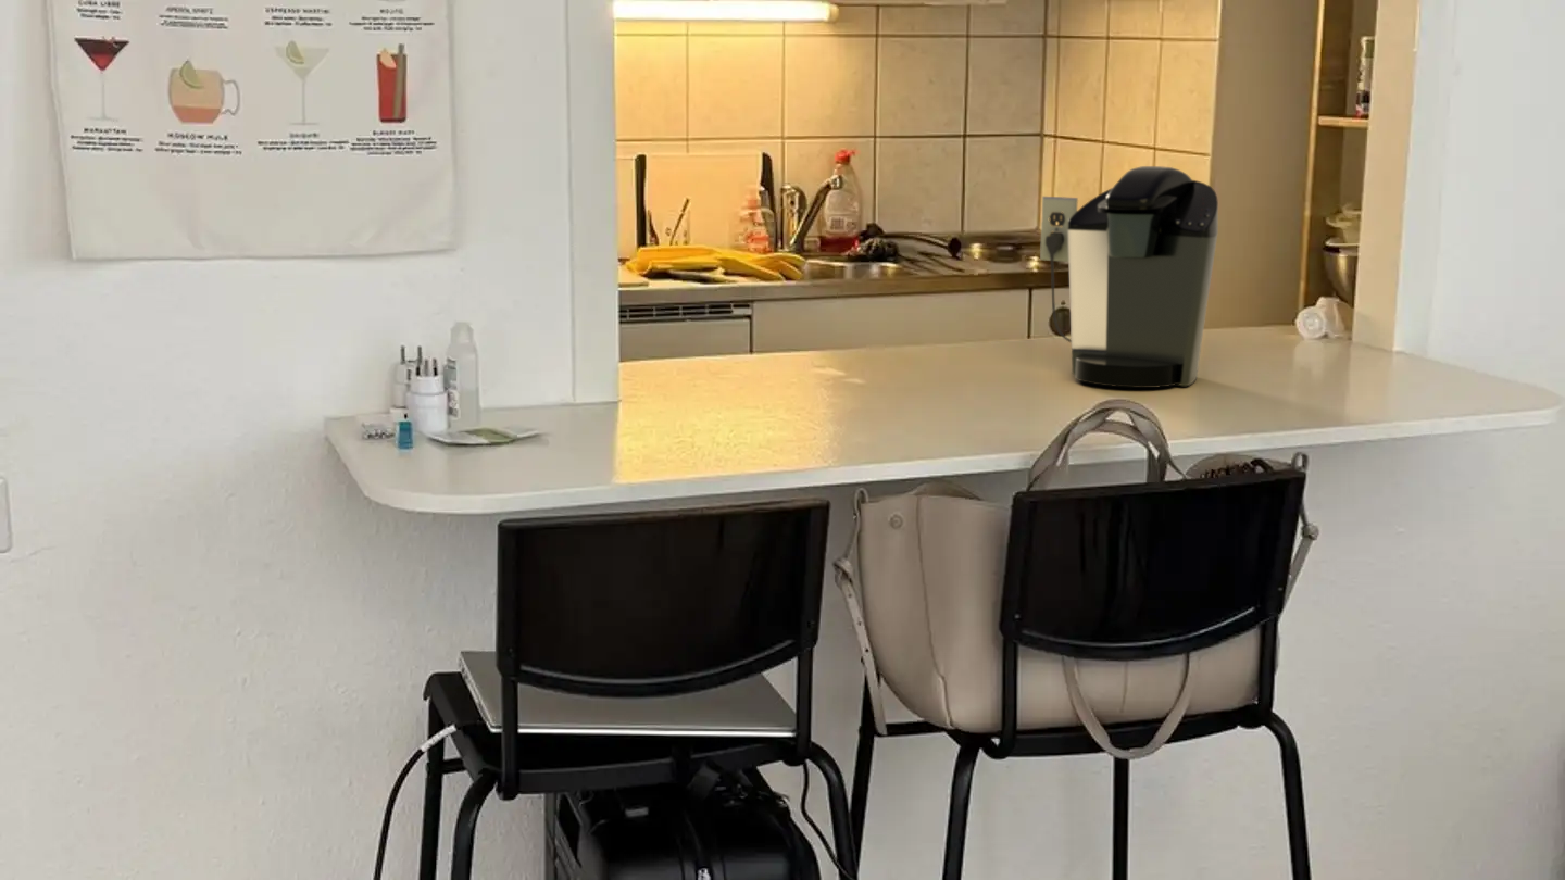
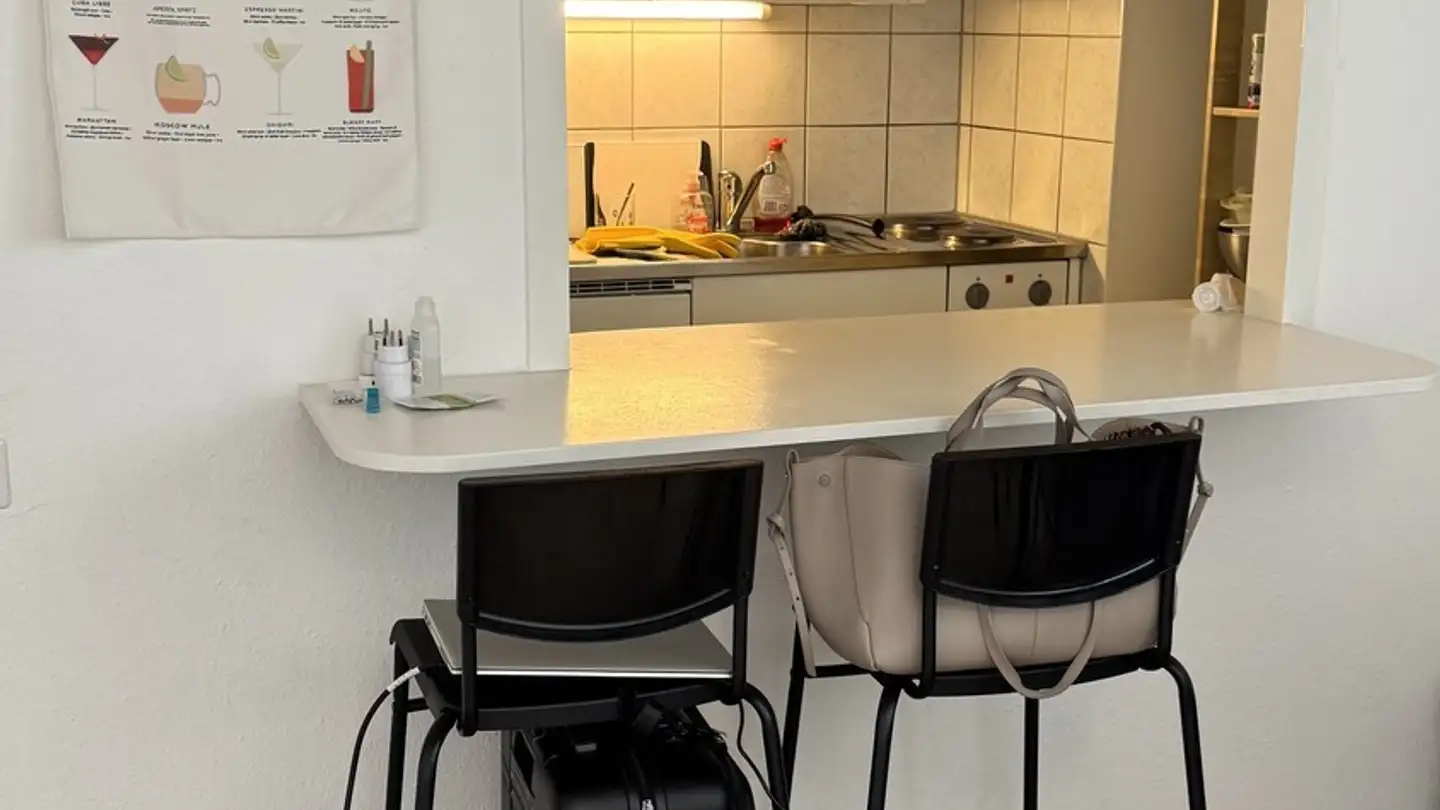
- coffee maker [1039,165,1219,389]
